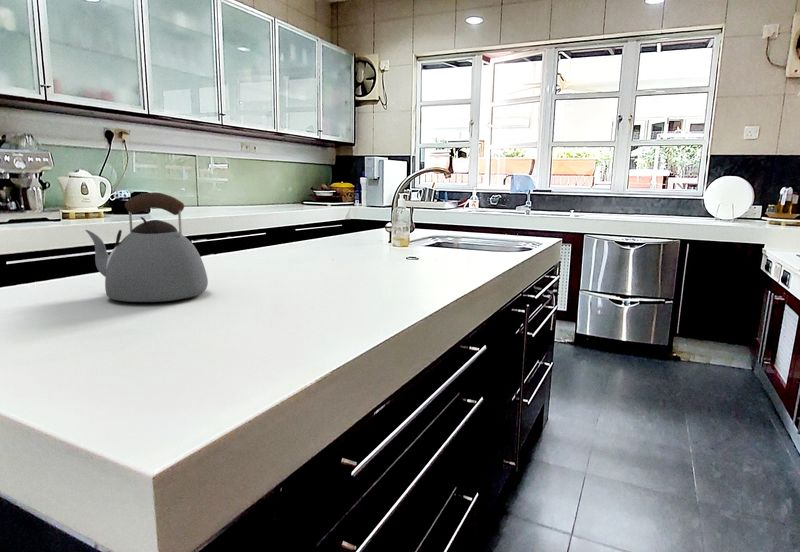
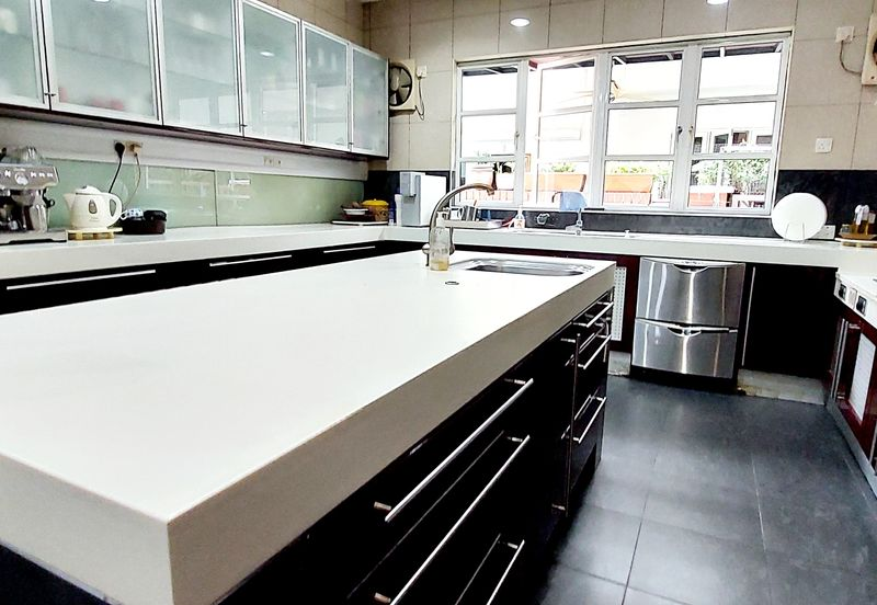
- kettle [84,191,209,303]
